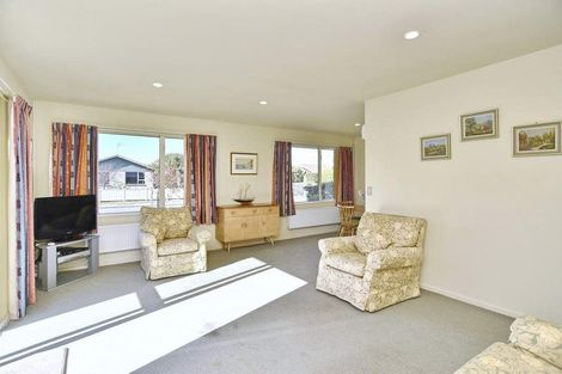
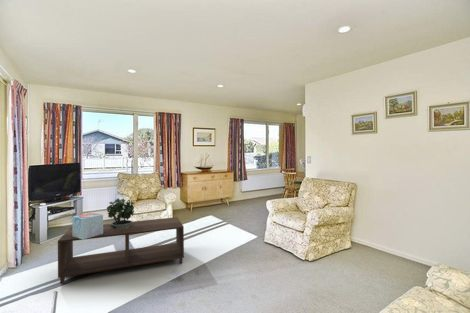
+ coffee table [57,216,185,284]
+ potted plant [106,195,135,229]
+ decorative box [71,212,104,240]
